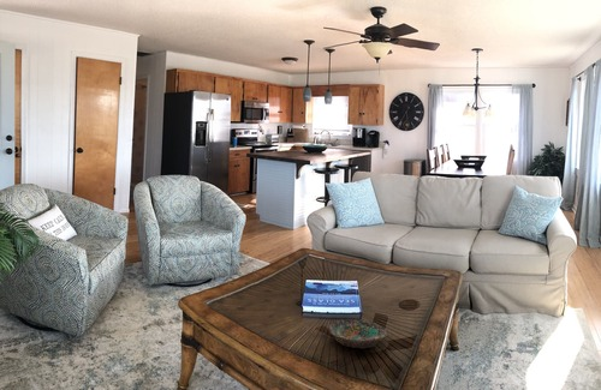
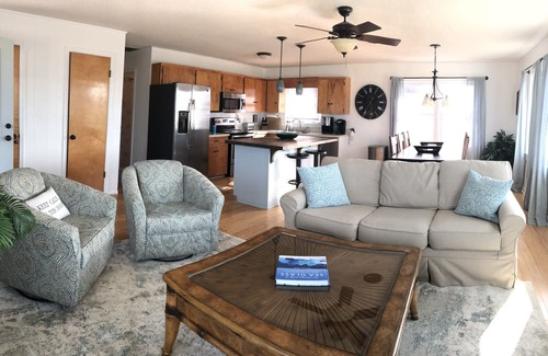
- bowl [327,318,388,349]
